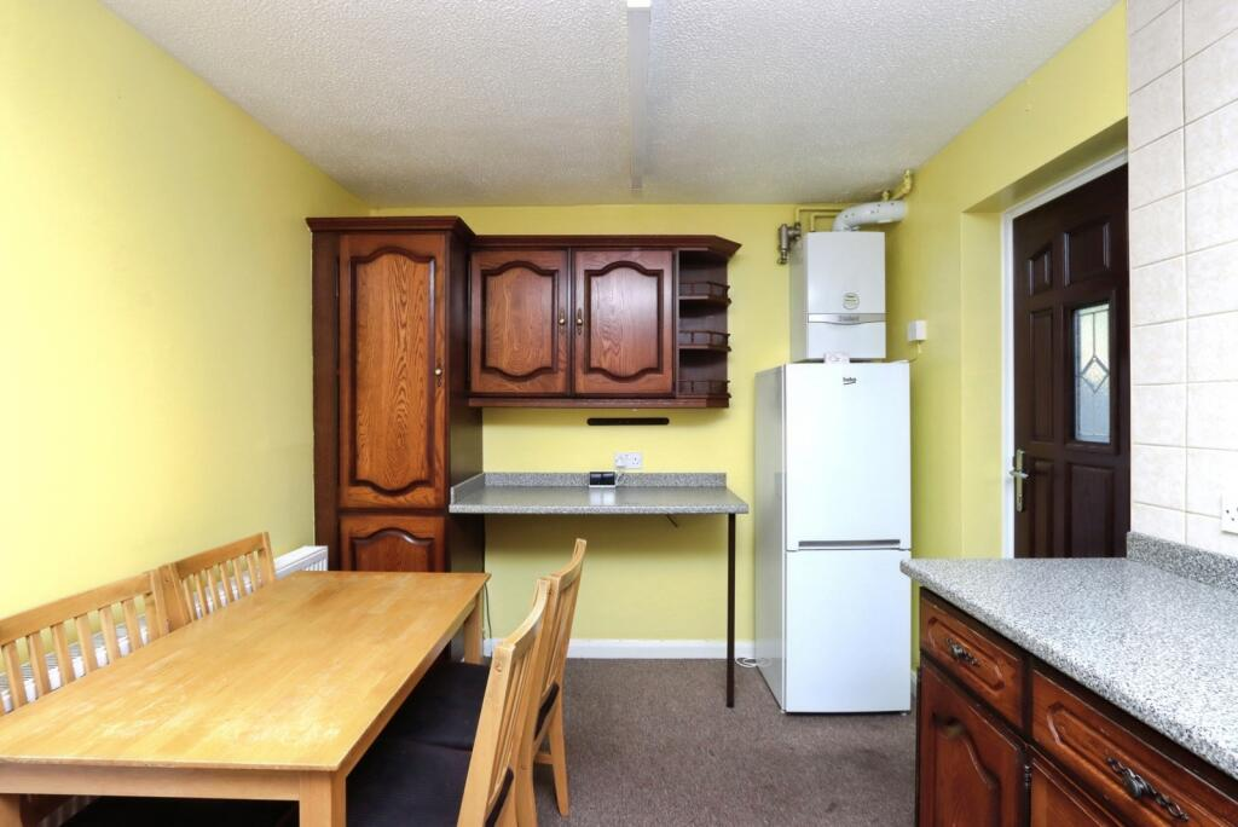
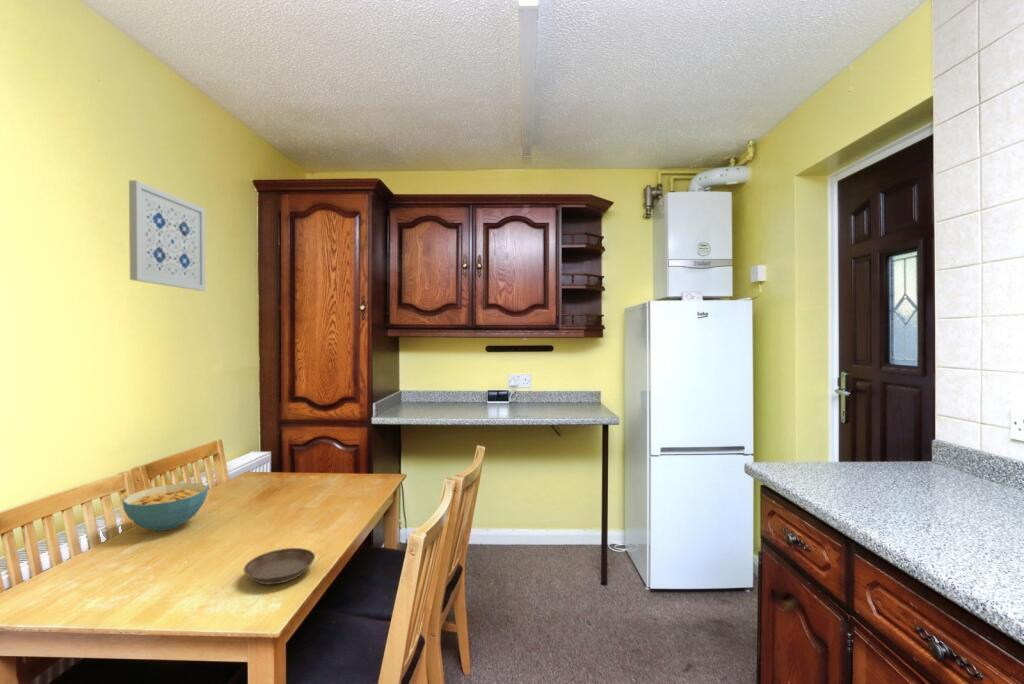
+ wall art [128,179,207,292]
+ saucer [243,547,316,585]
+ cereal bowl [121,482,209,532]
